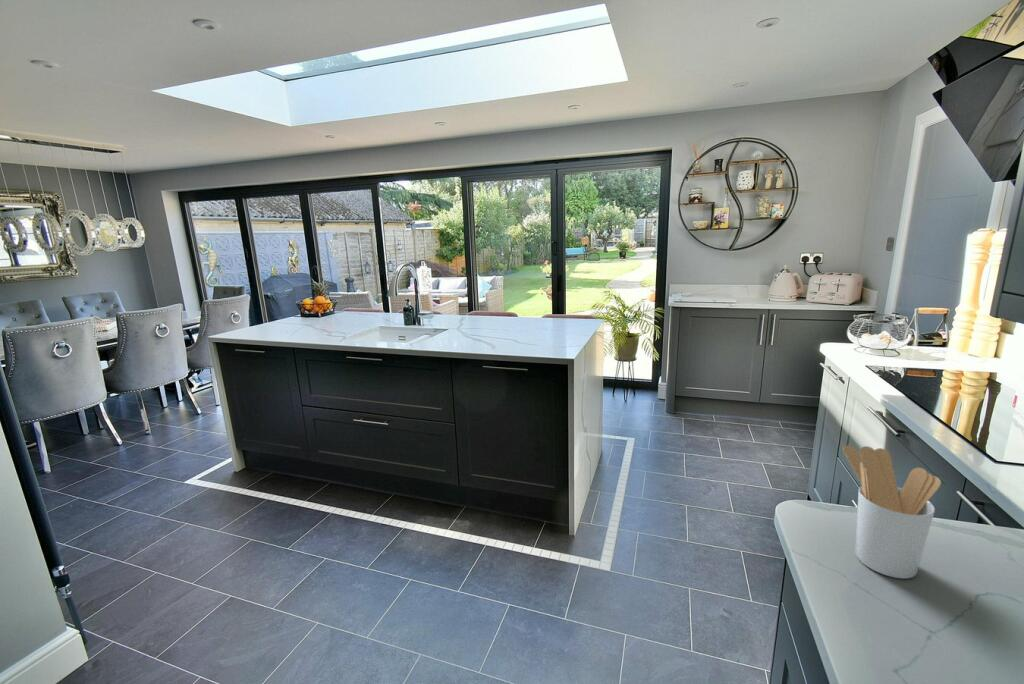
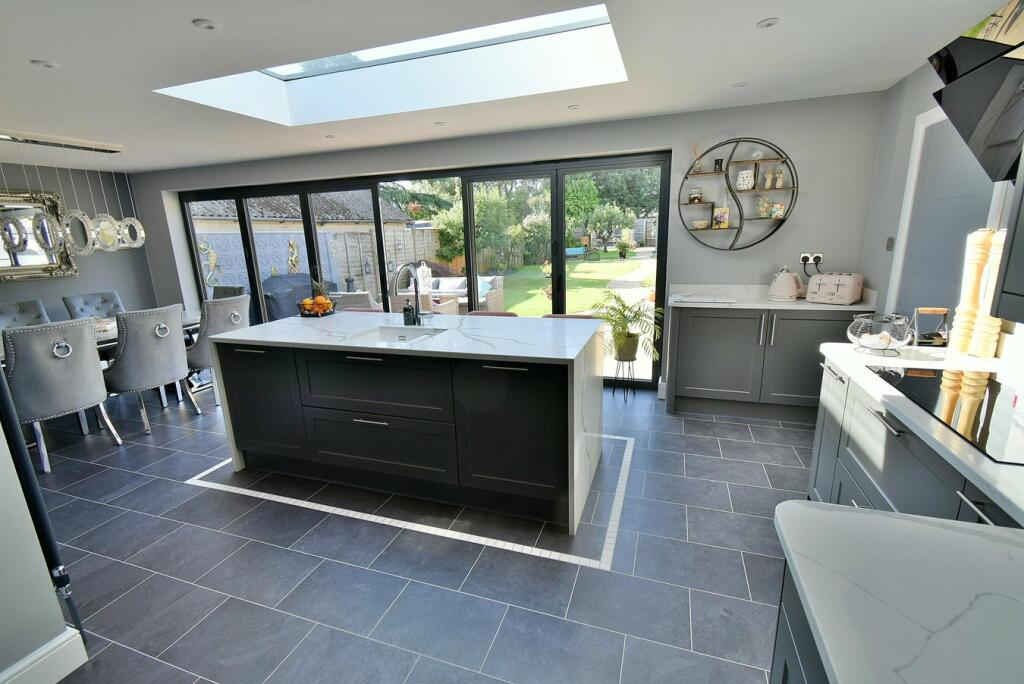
- utensil holder [842,444,942,580]
